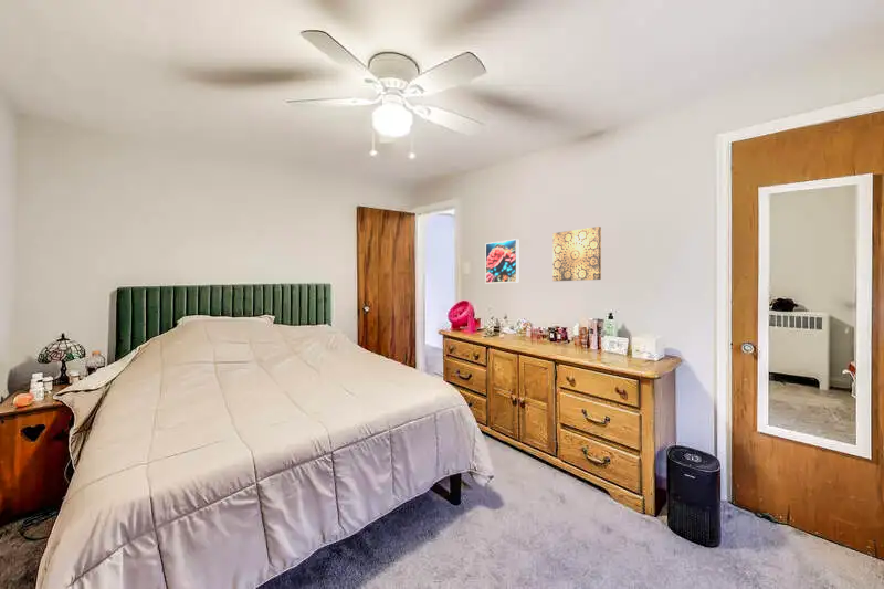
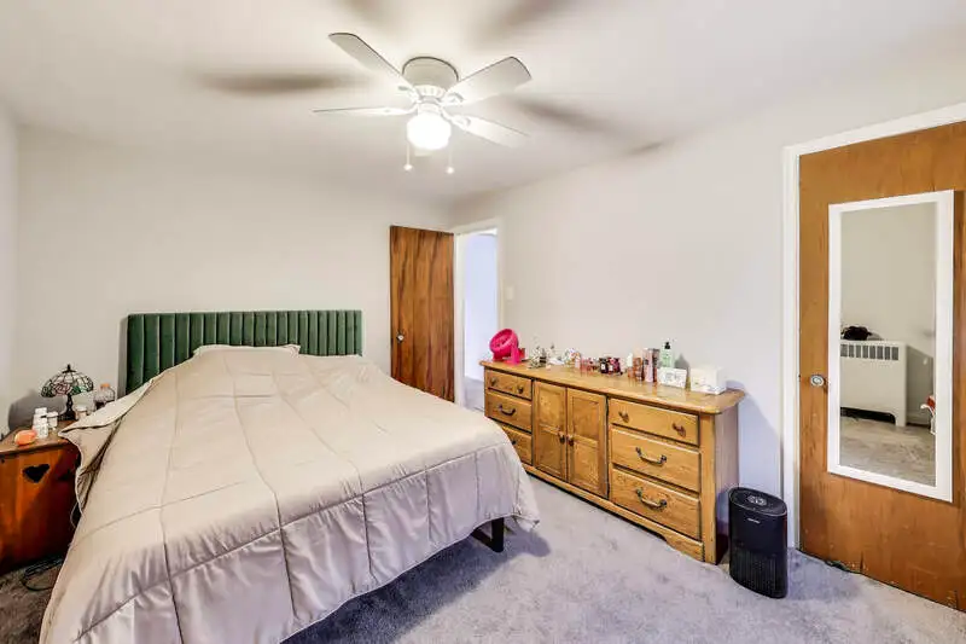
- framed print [484,238,519,284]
- wall art [551,225,602,282]
